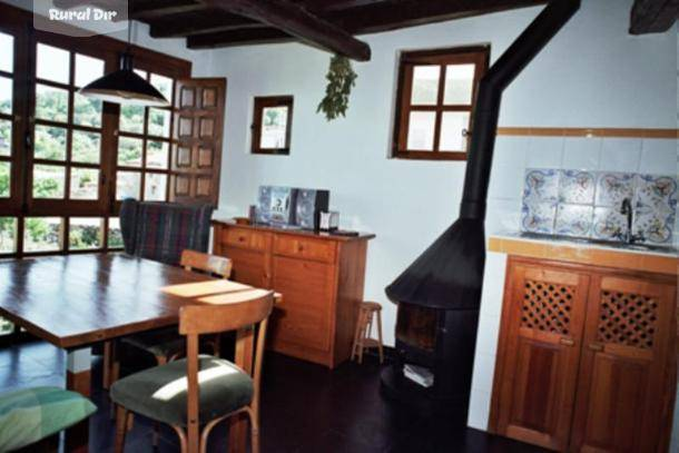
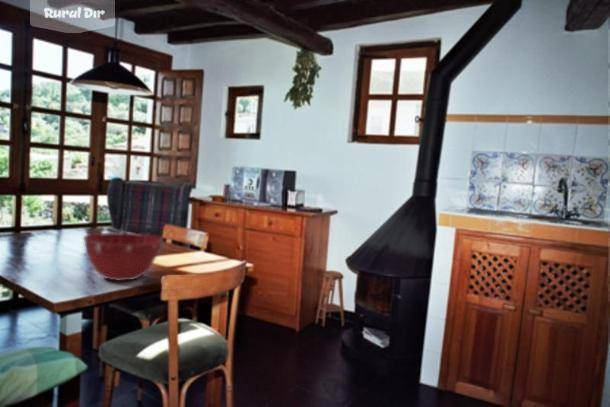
+ mixing bowl [82,232,164,282]
